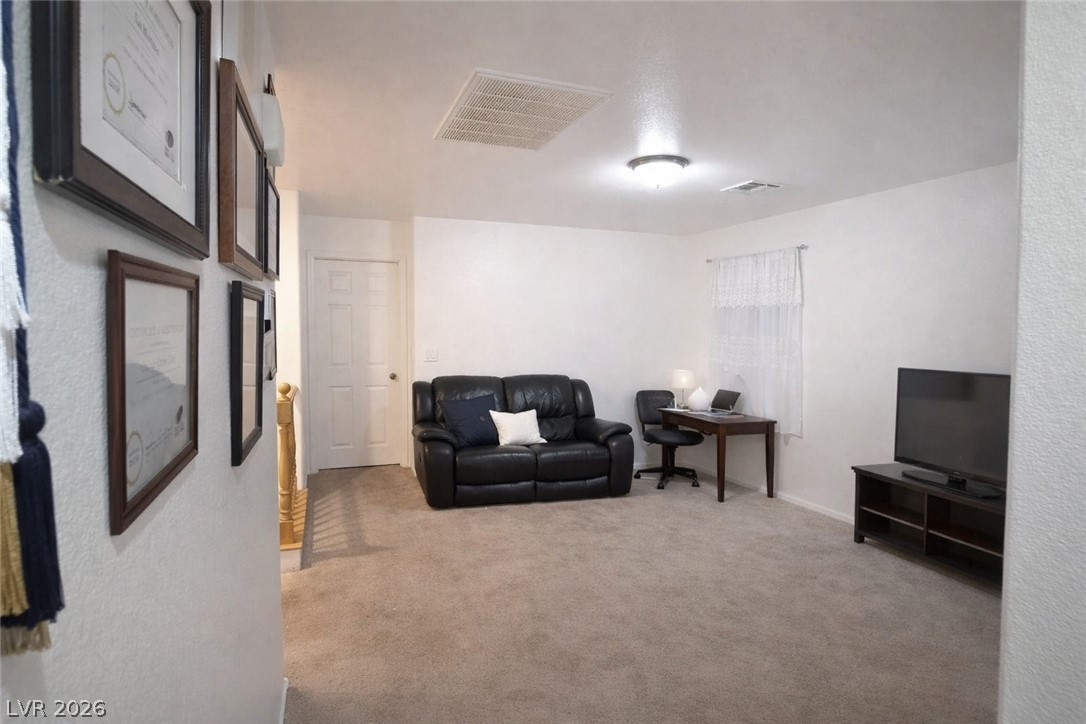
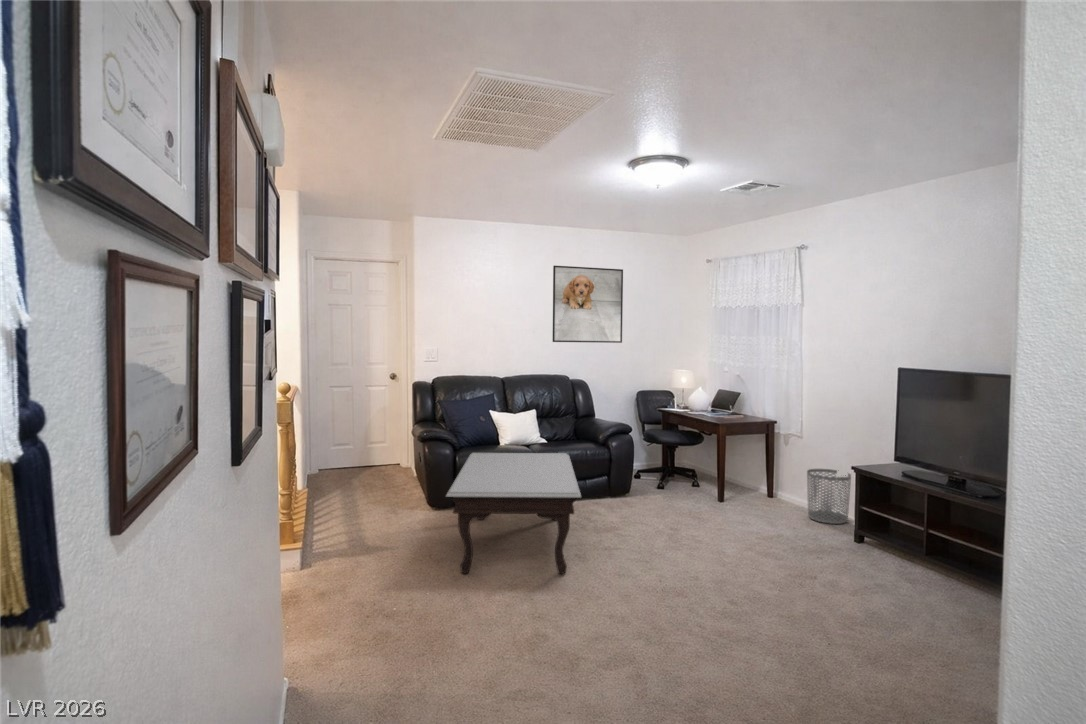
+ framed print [552,265,624,344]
+ waste bin [806,468,852,525]
+ coffee table [445,452,582,575]
